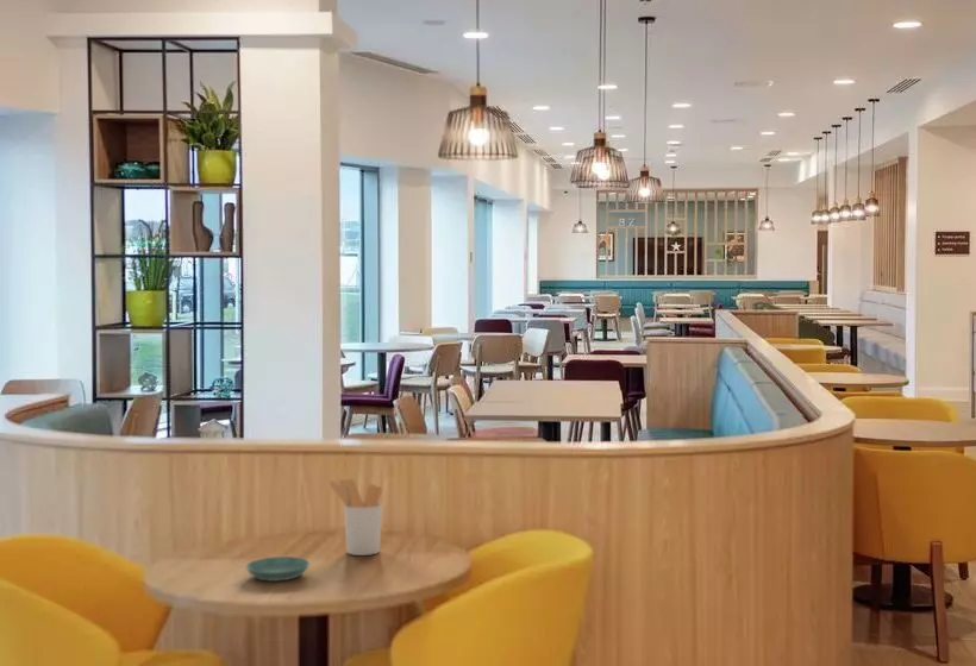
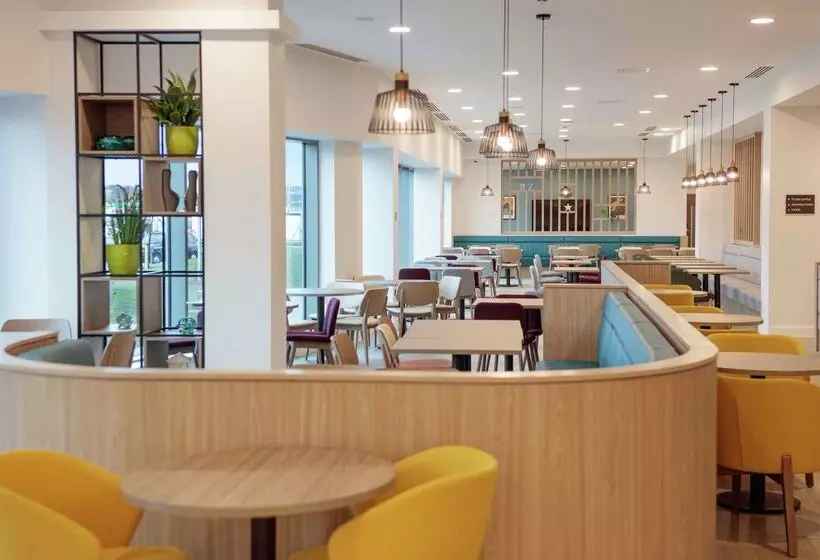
- saucer [244,555,311,582]
- utensil holder [329,478,383,557]
